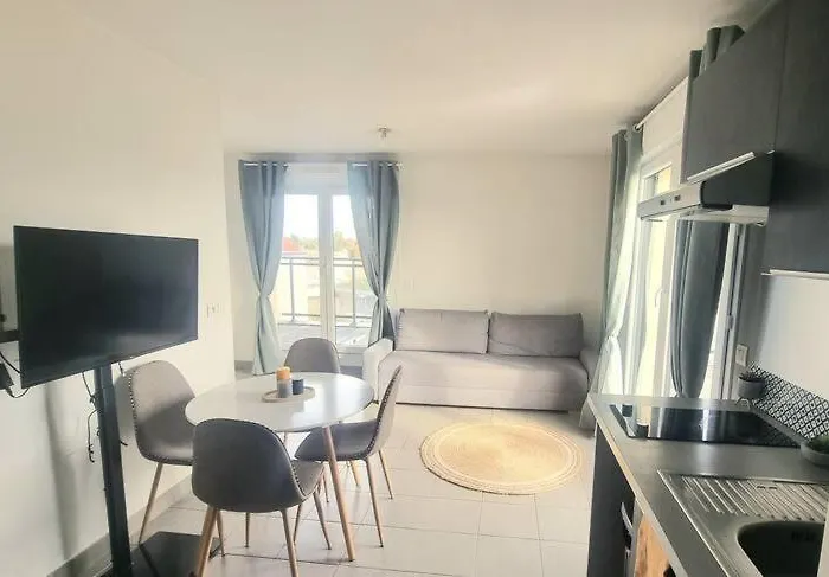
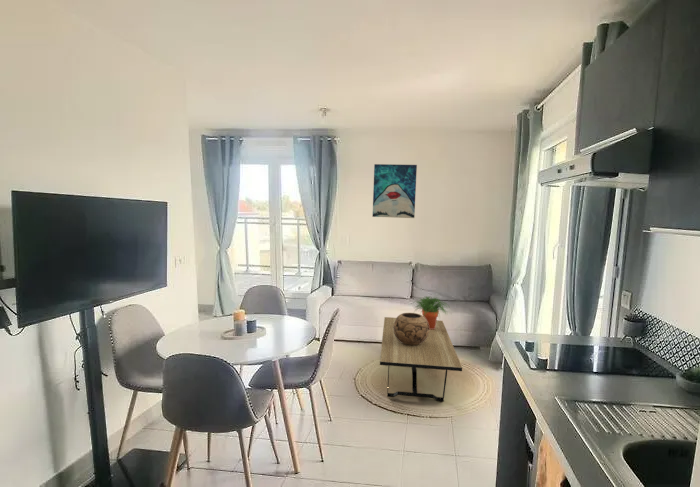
+ potted plant [412,295,450,329]
+ coffee table [379,316,463,402]
+ decorative bowl [393,312,429,345]
+ wall art [372,163,418,219]
